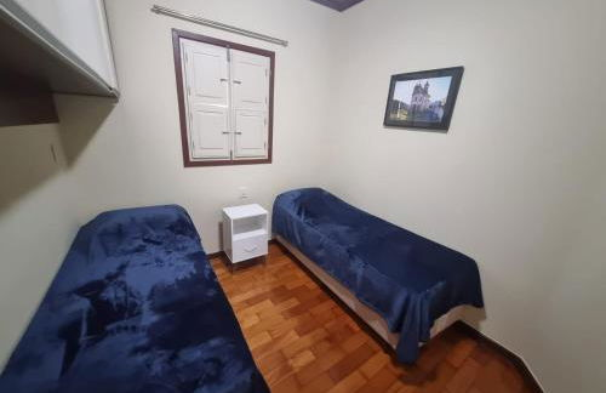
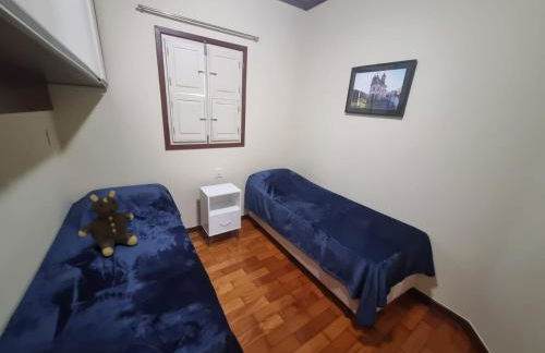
+ teddy bear [77,190,138,257]
